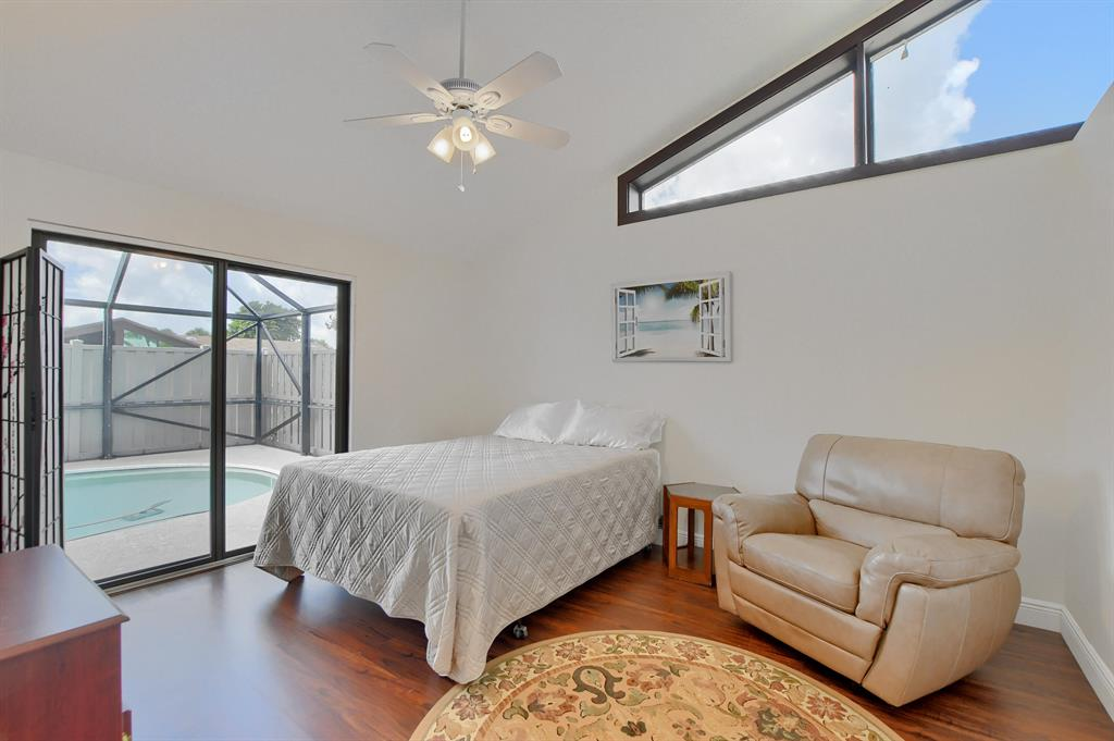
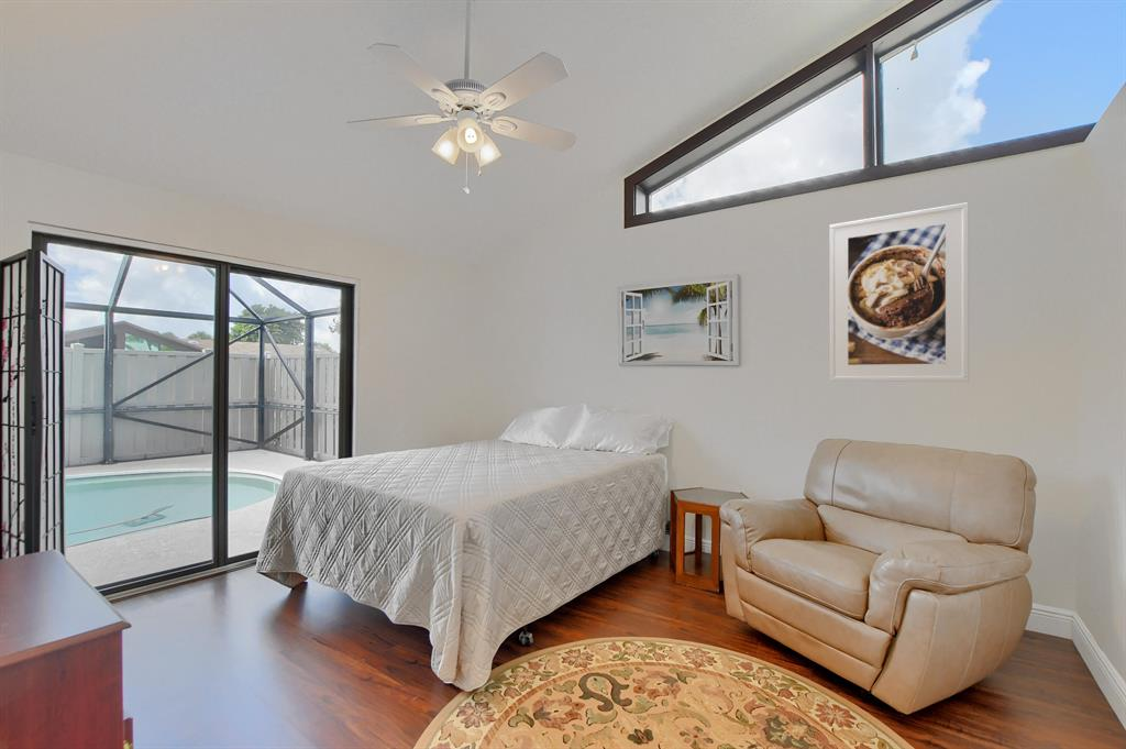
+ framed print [828,201,970,383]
